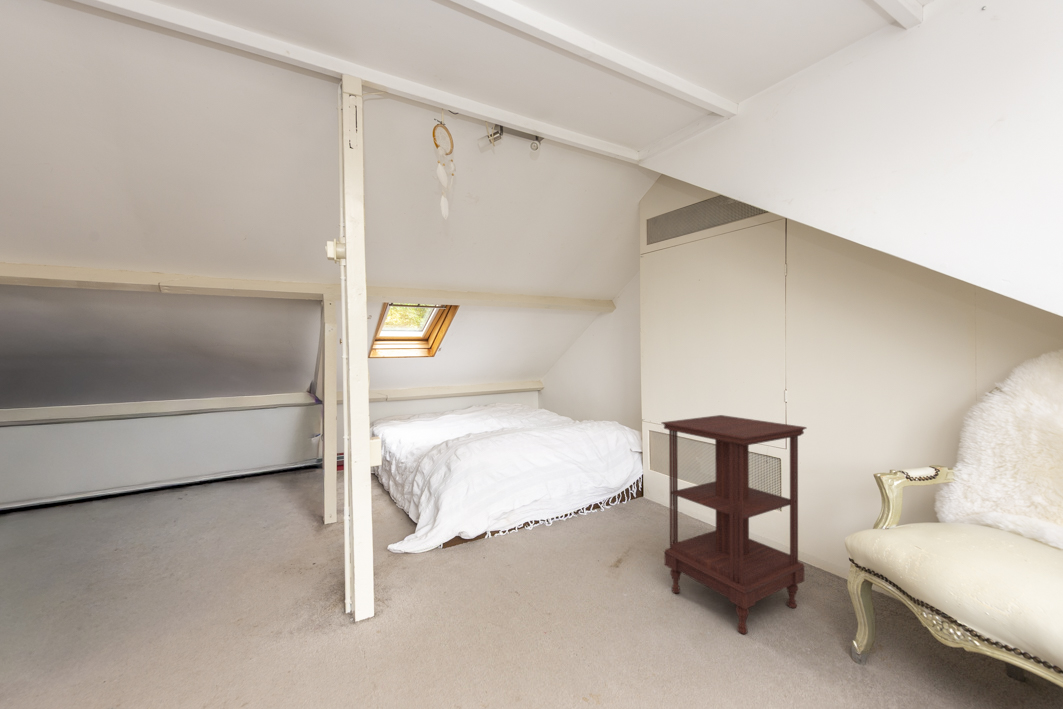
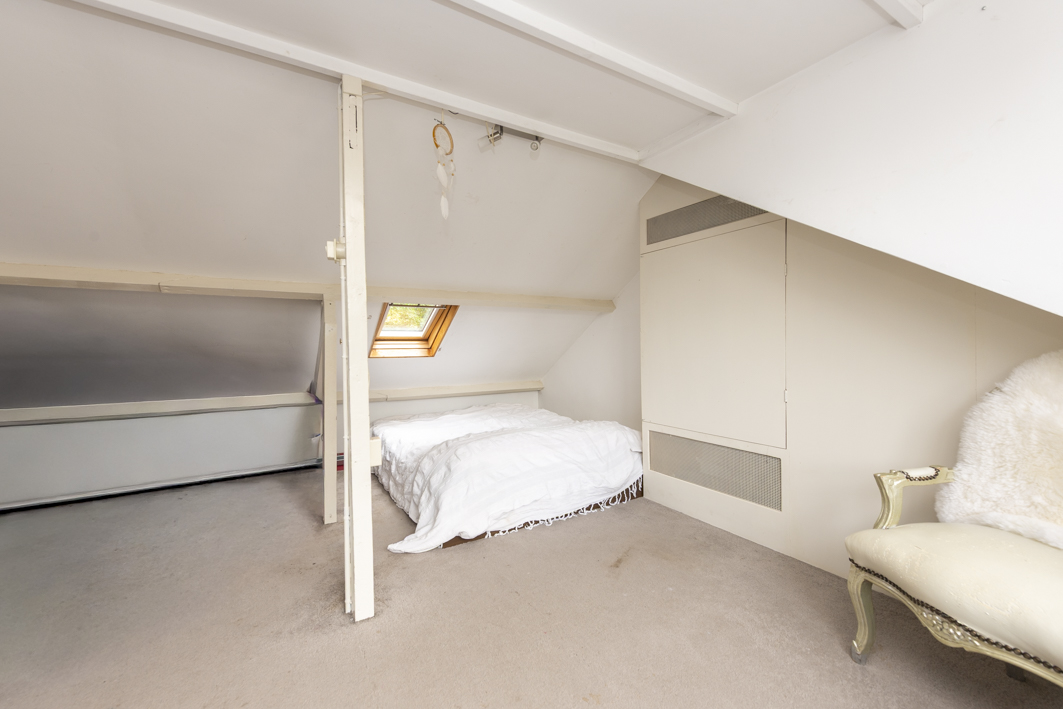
- side table [660,414,808,635]
